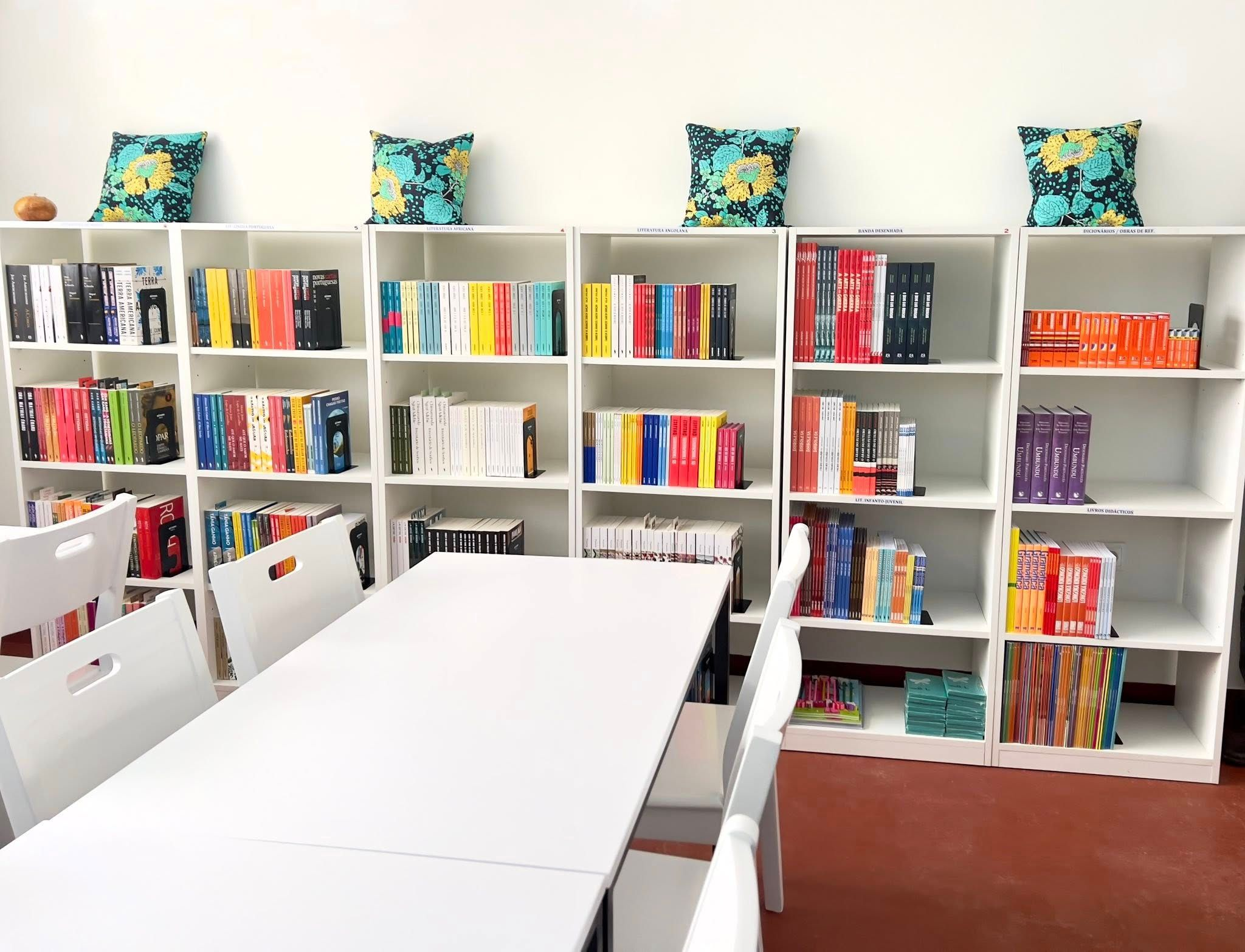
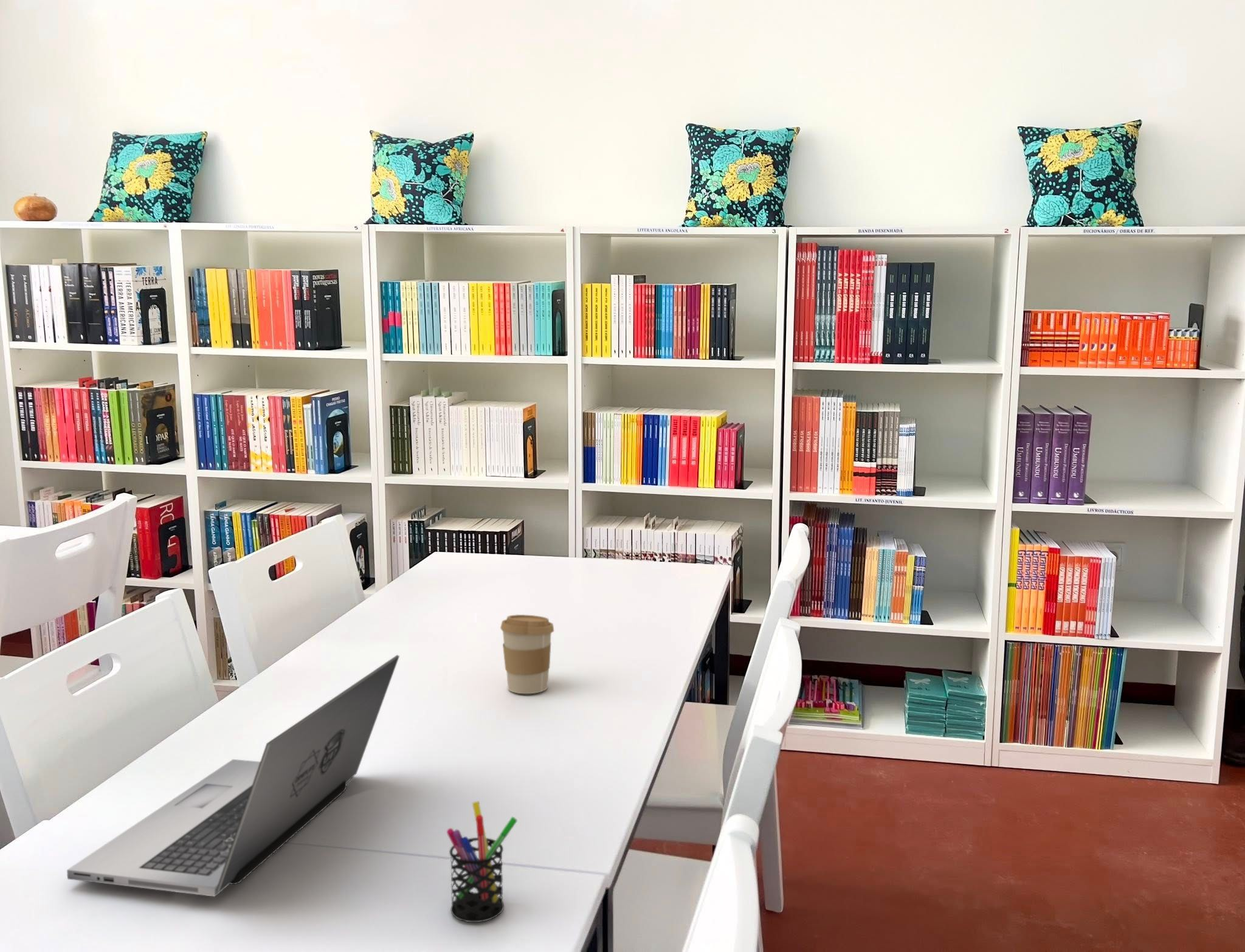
+ laptop [66,654,400,897]
+ pen holder [446,801,518,923]
+ coffee cup [500,614,554,694]
